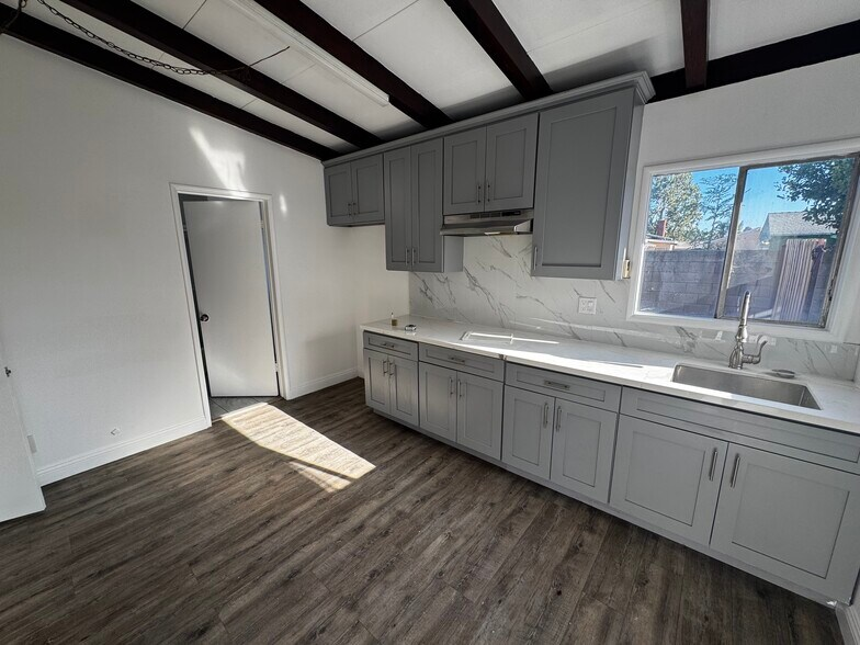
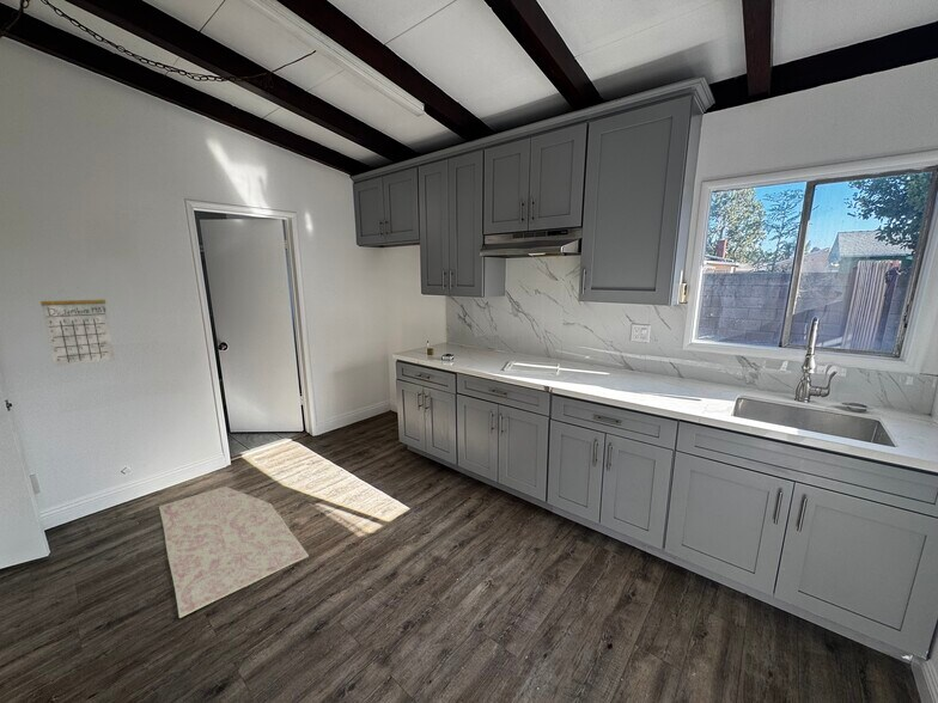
+ rug [158,485,310,619]
+ calendar [39,286,116,368]
